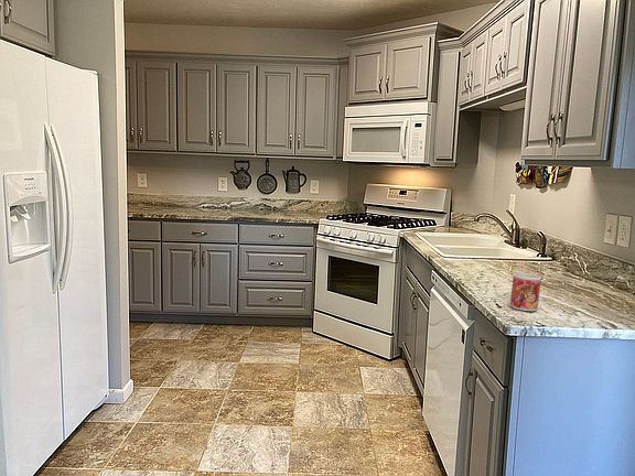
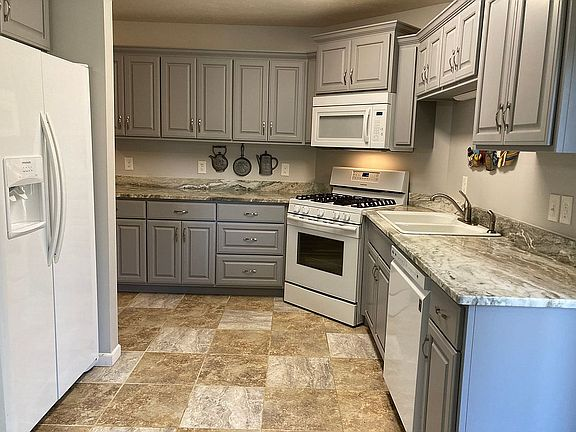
- mug [509,272,542,312]
